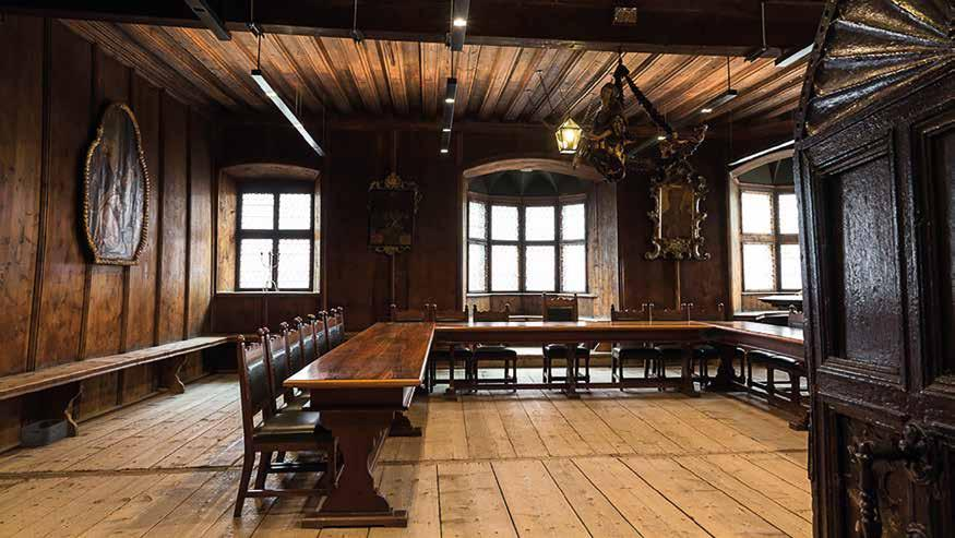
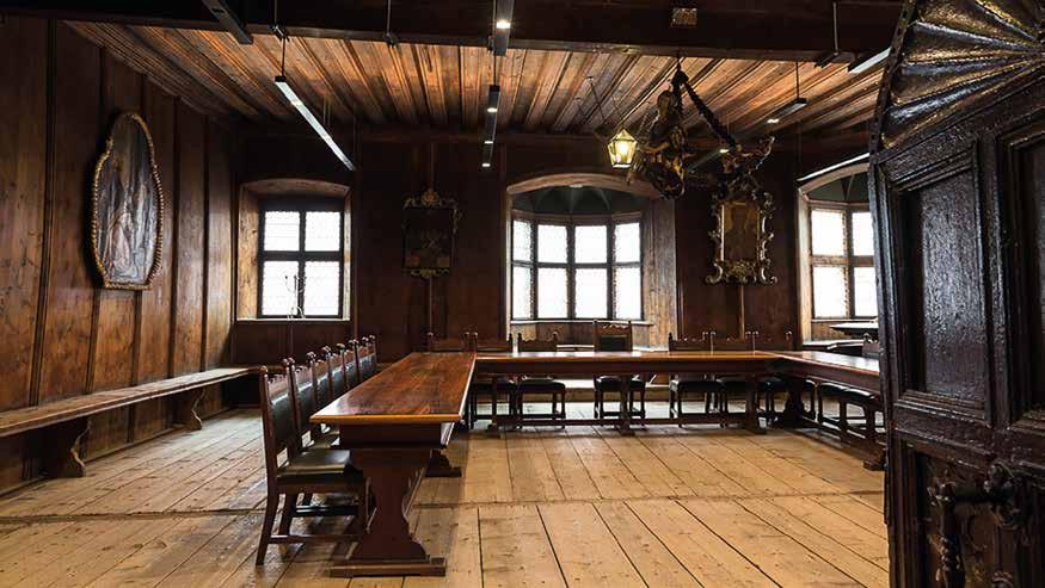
- storage bin [20,418,68,447]
